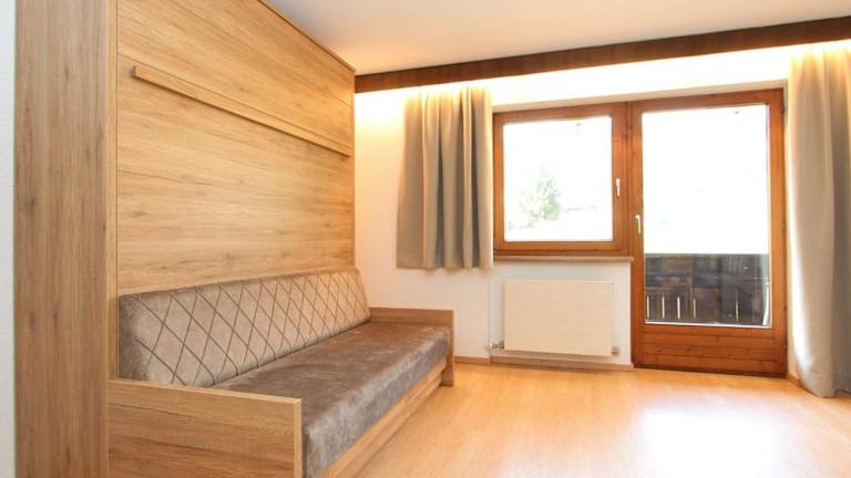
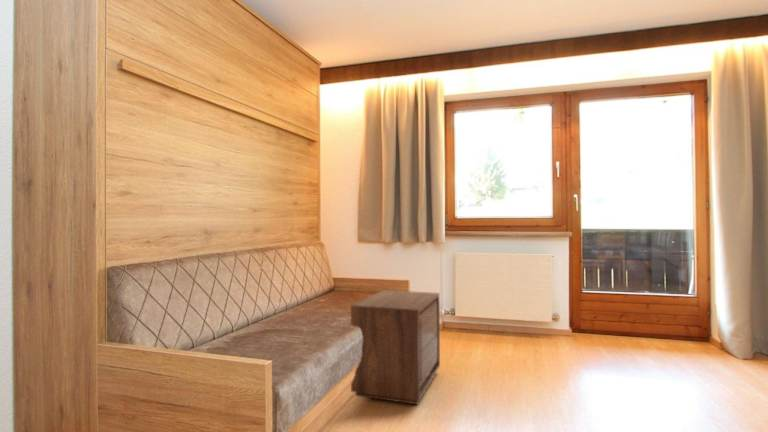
+ nightstand [350,289,441,405]
